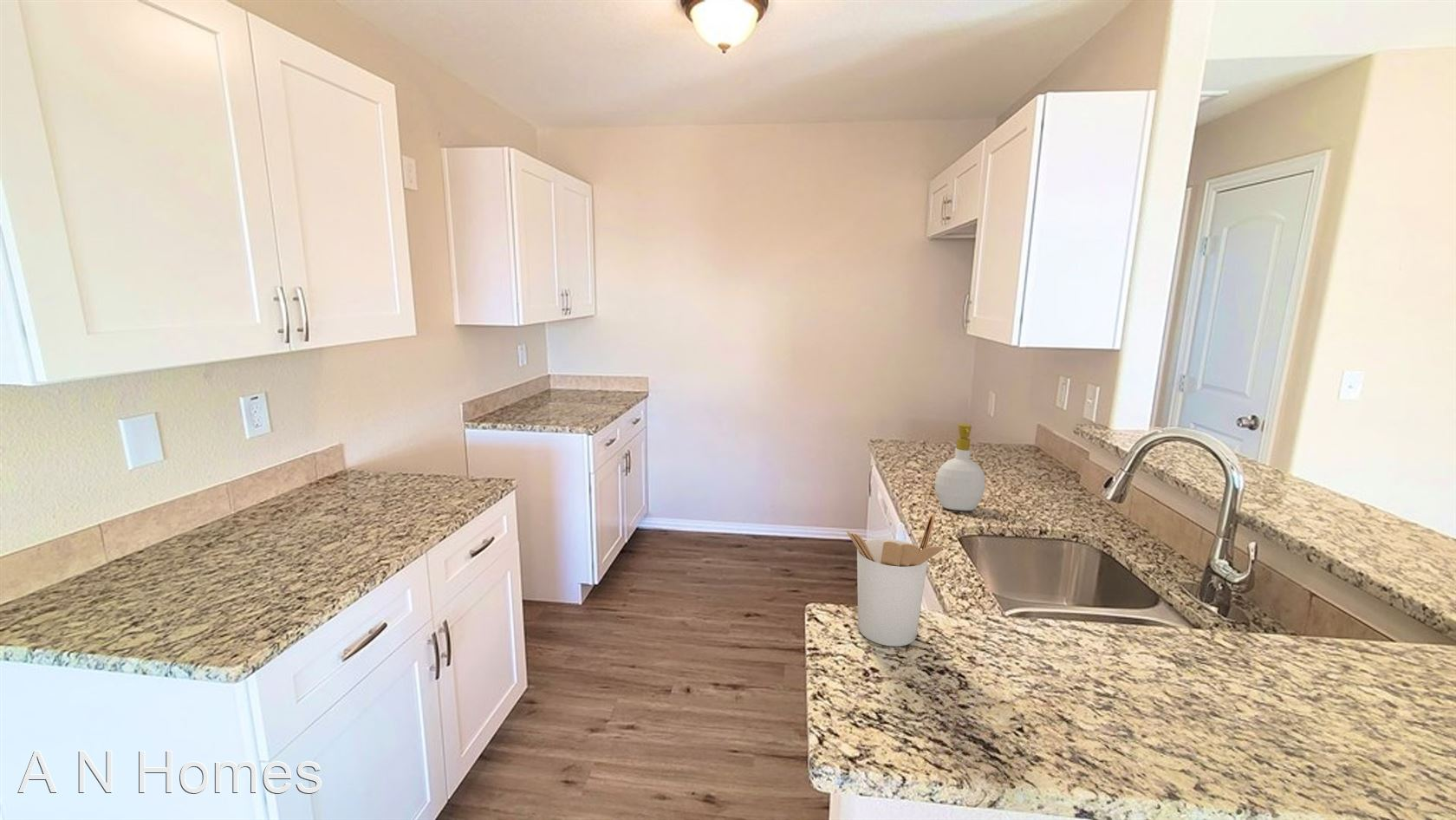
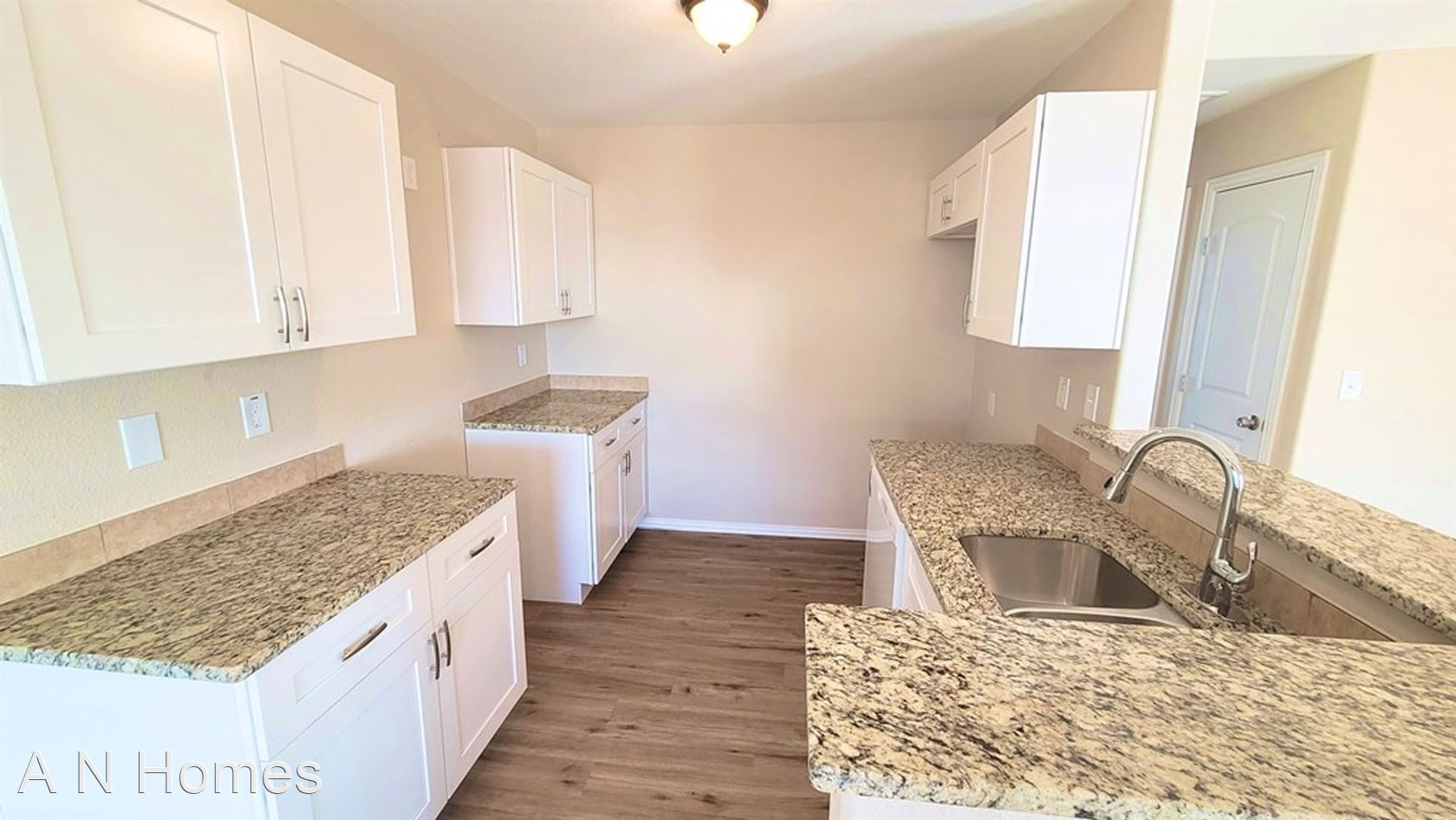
- utensil holder [846,512,944,648]
- soap bottle [934,423,986,511]
